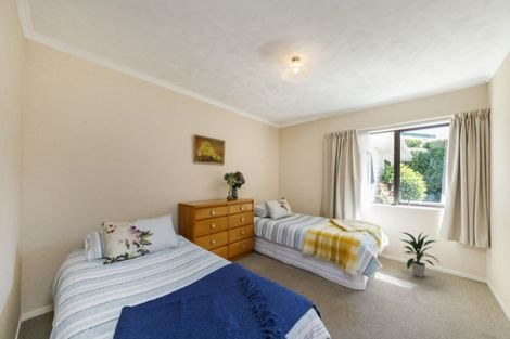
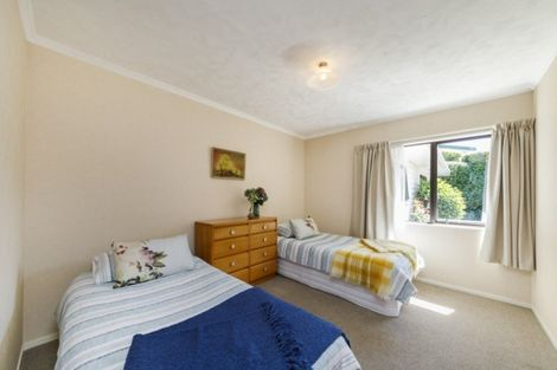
- indoor plant [399,231,441,278]
